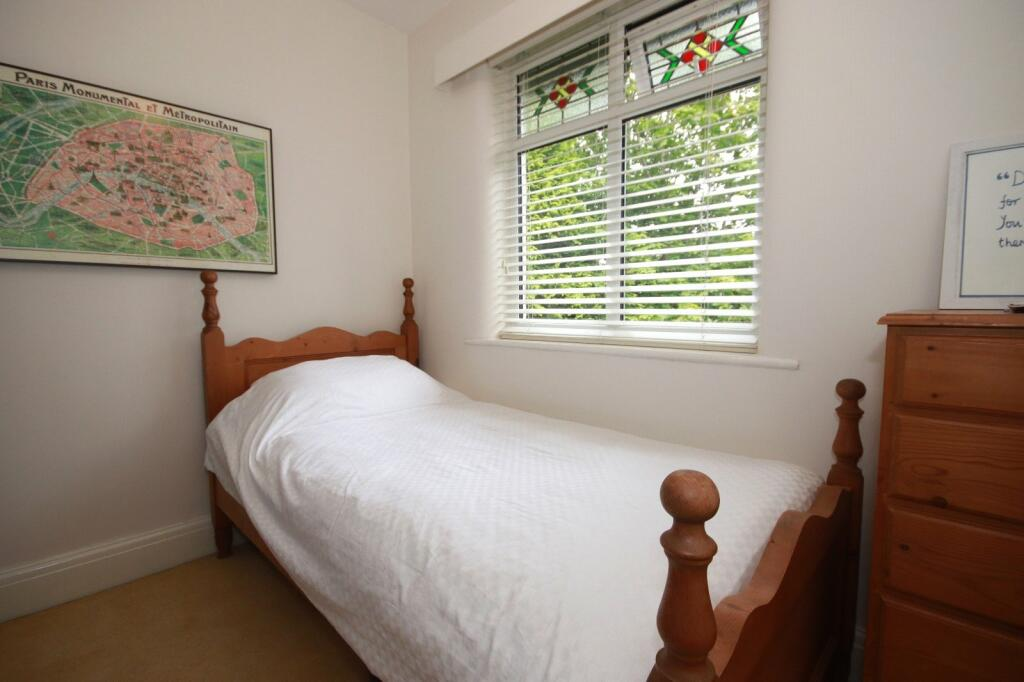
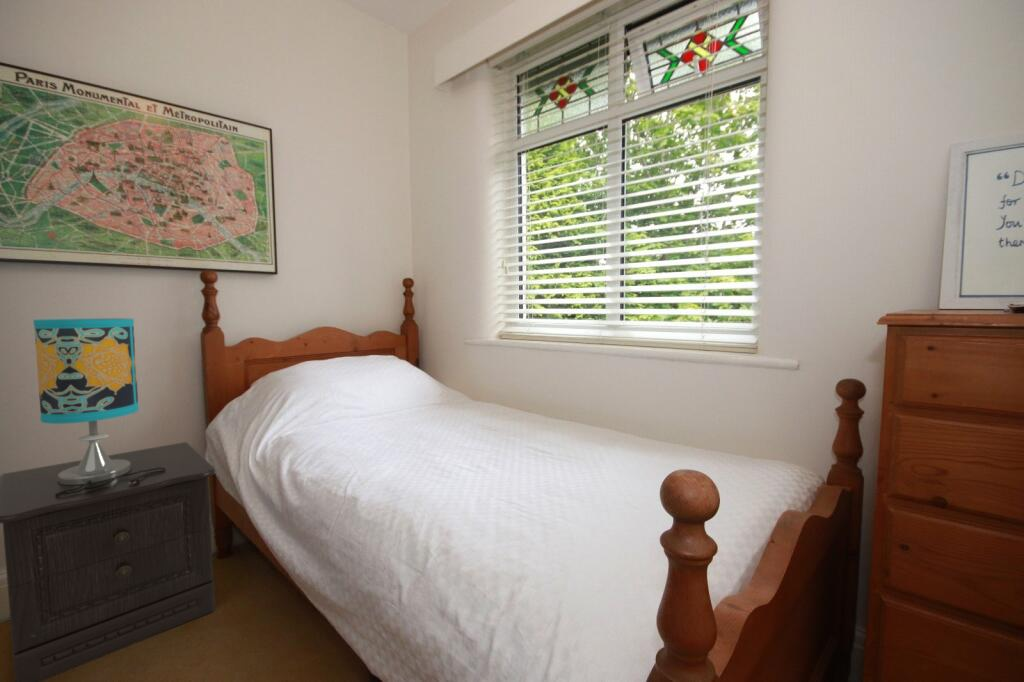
+ nightstand [0,441,217,682]
+ table lamp [32,318,166,496]
